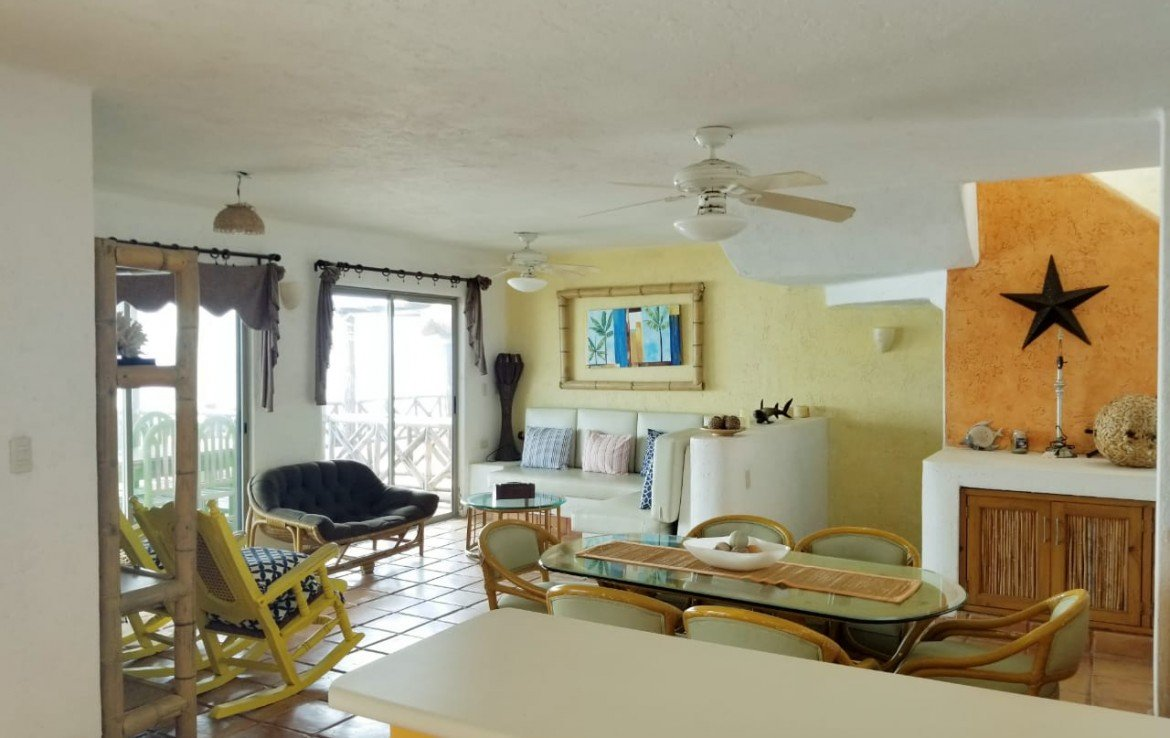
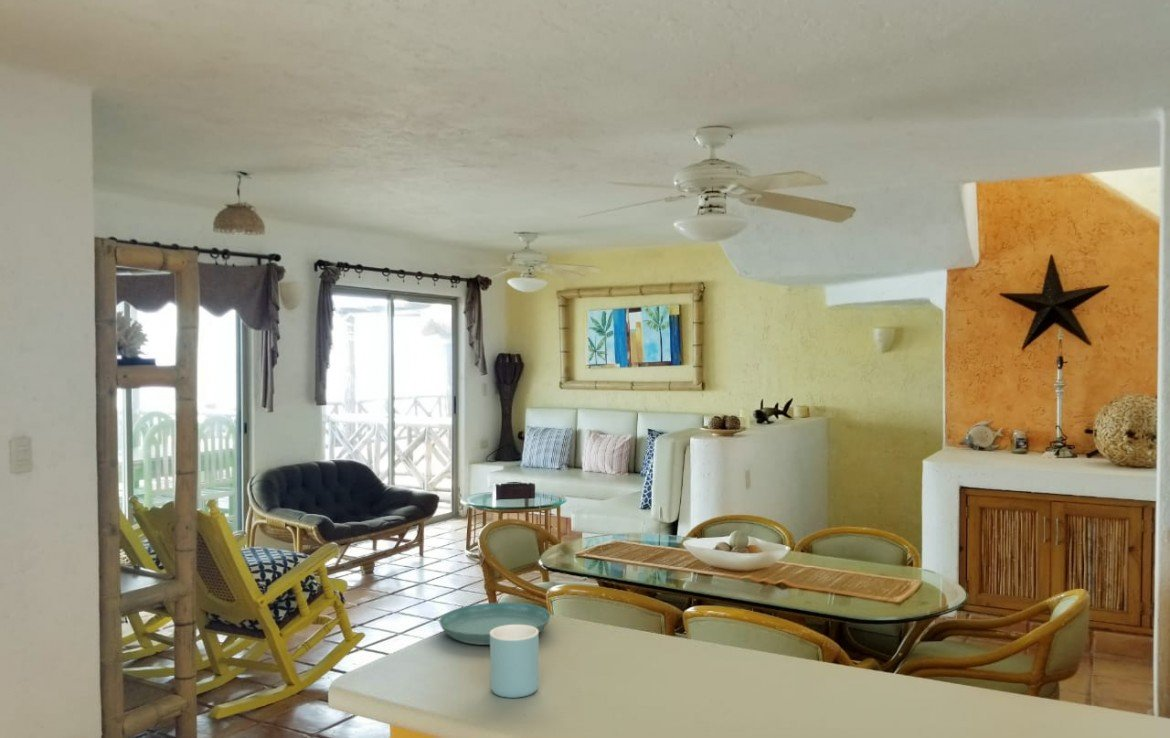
+ mug [489,625,540,699]
+ saucer [438,601,552,646]
